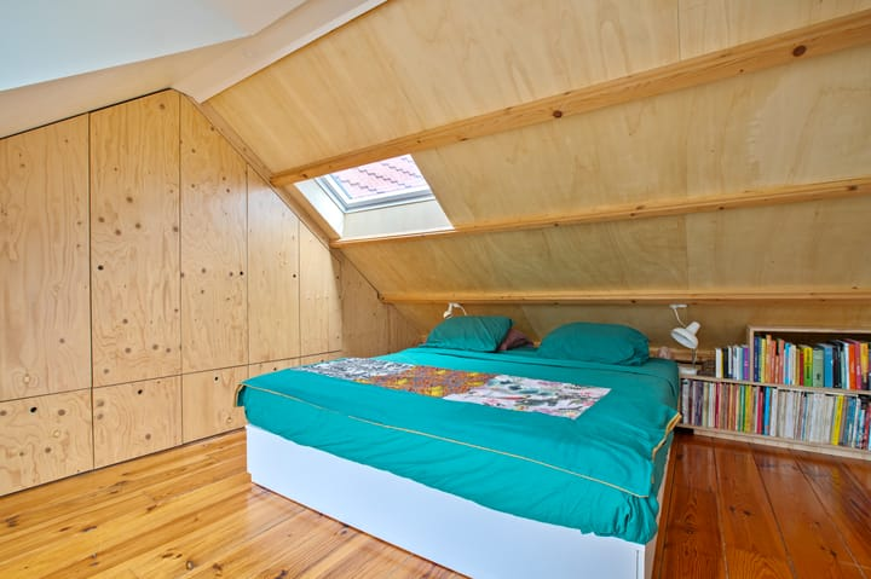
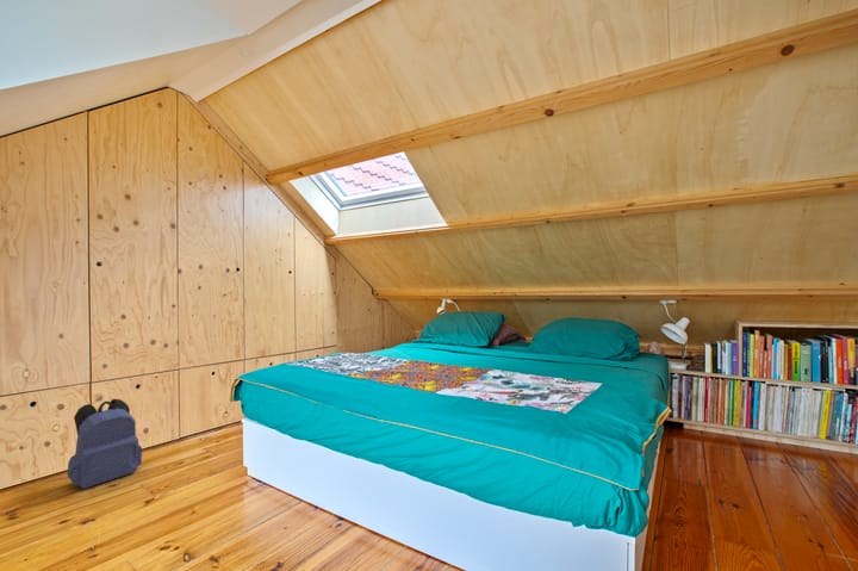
+ backpack [67,398,143,490]
